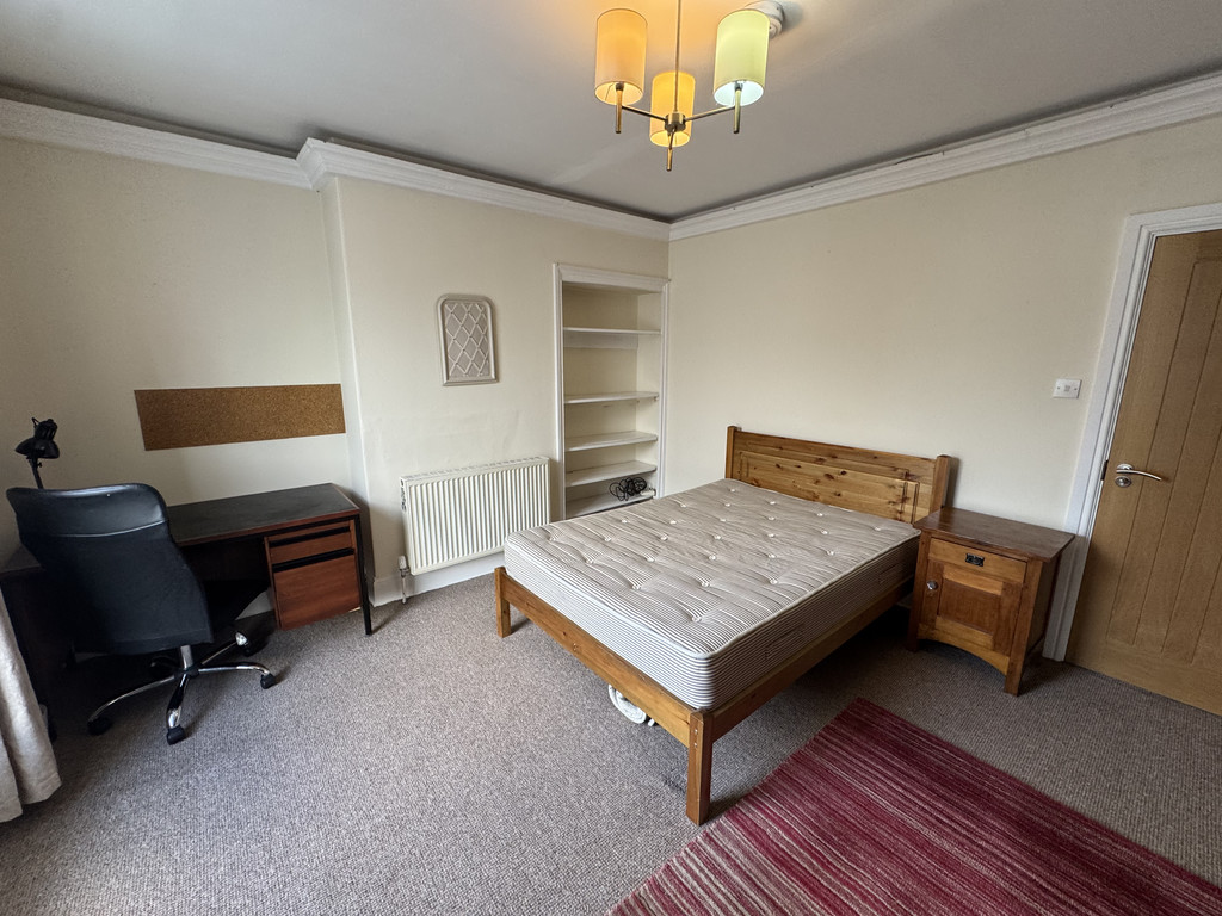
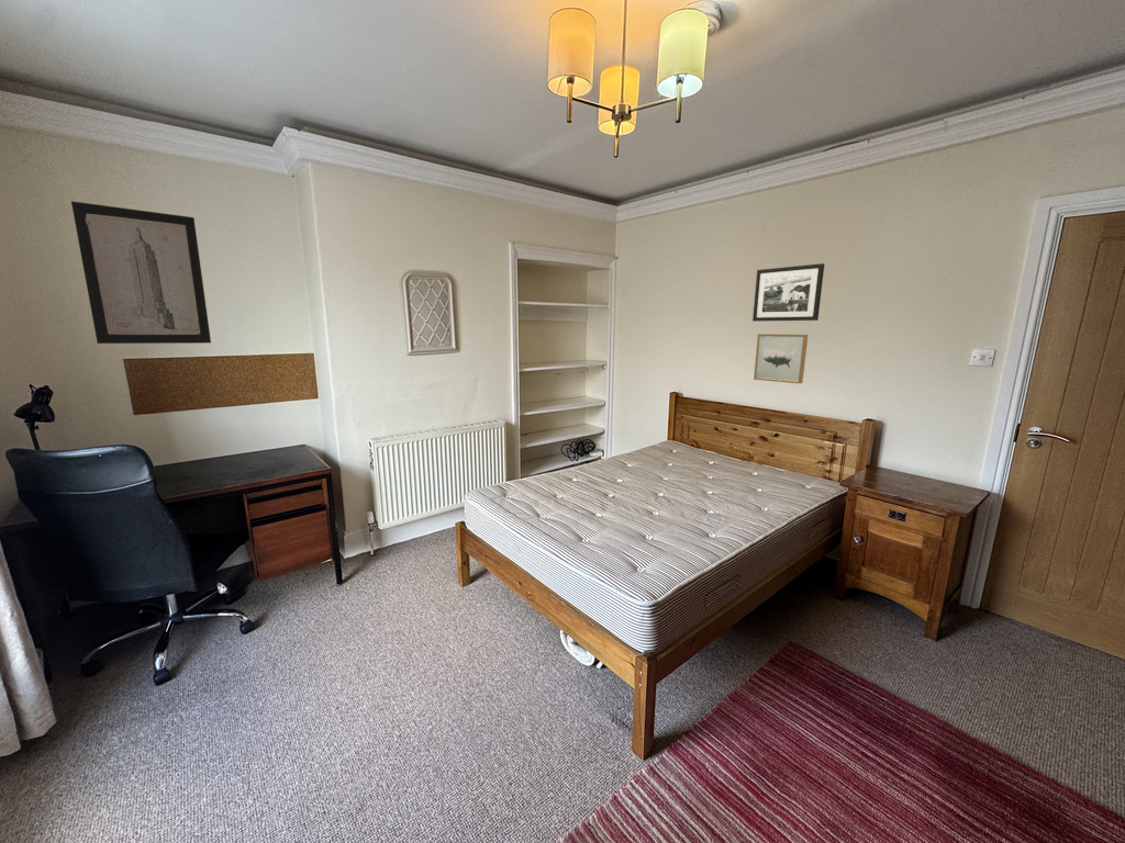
+ picture frame [751,262,825,323]
+ wall art [70,200,212,345]
+ wall art [753,333,809,384]
